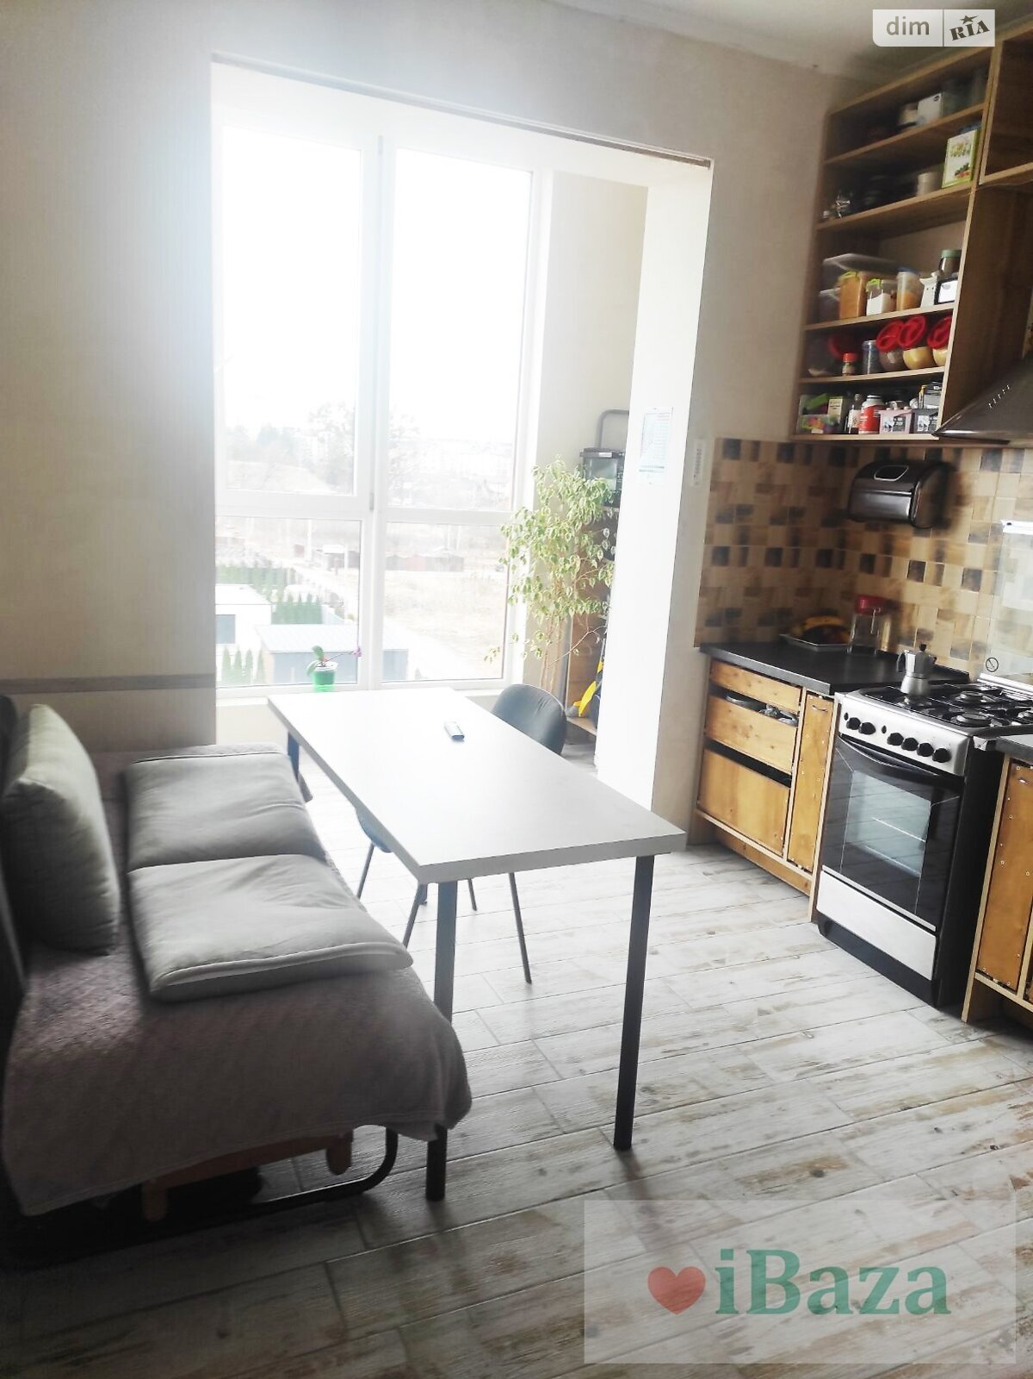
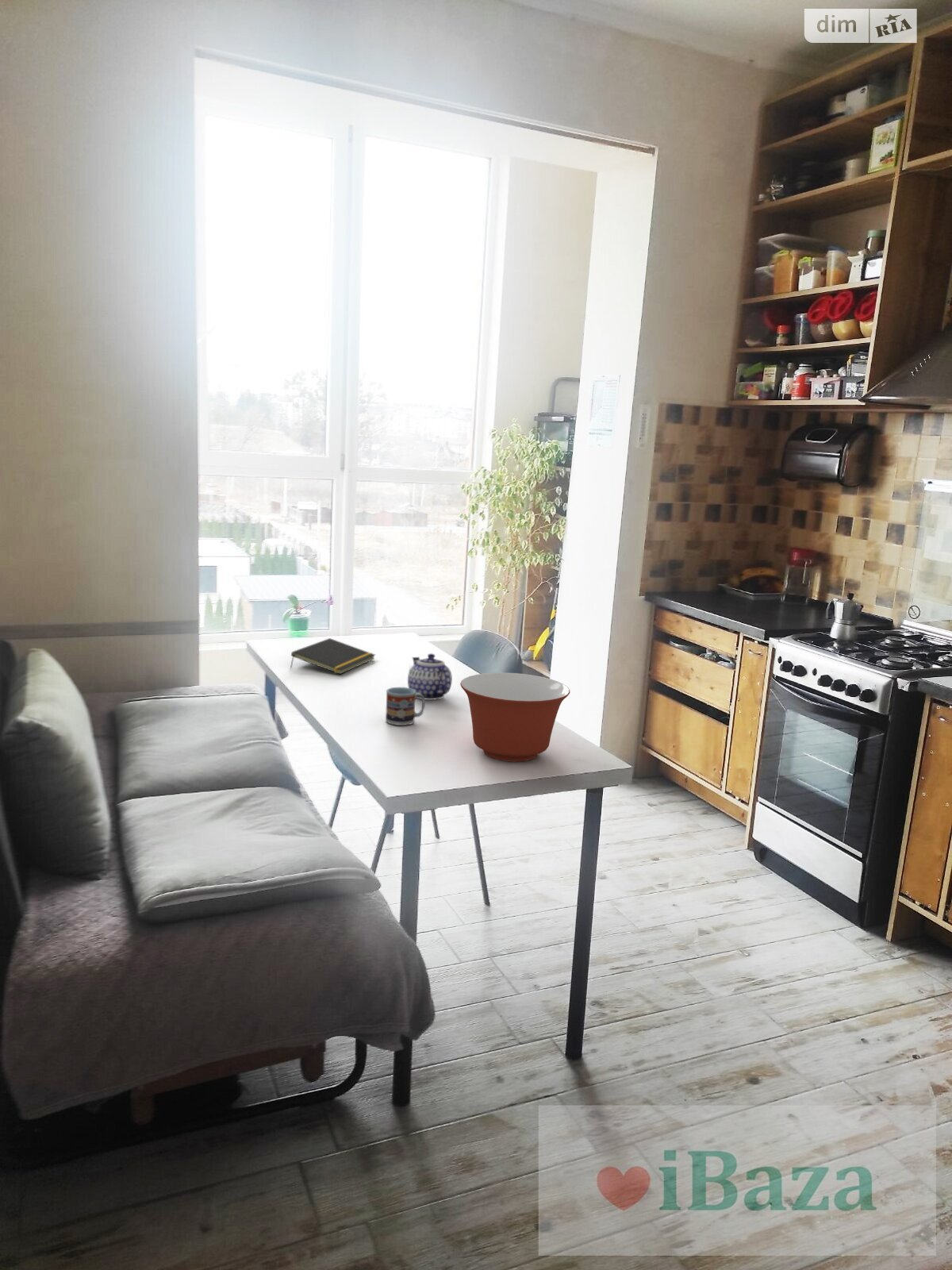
+ notepad [290,637,376,675]
+ mixing bowl [459,672,570,762]
+ teapot [407,652,453,701]
+ cup [385,687,426,726]
